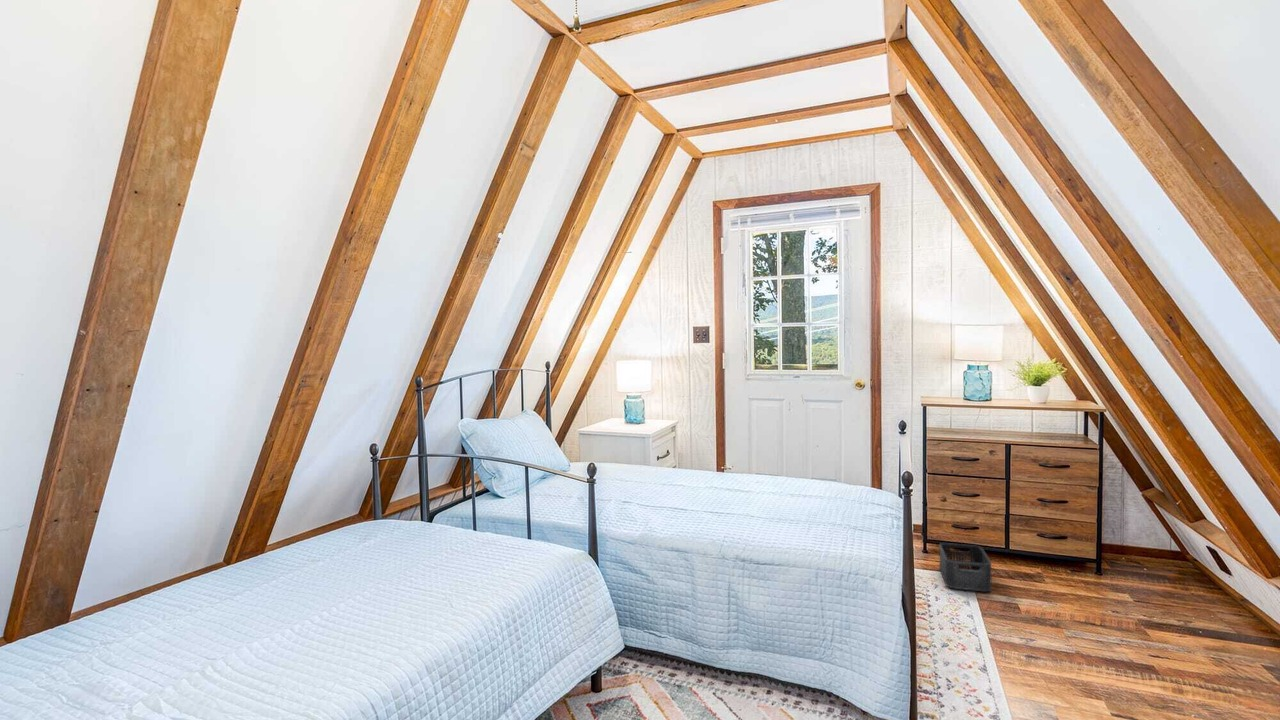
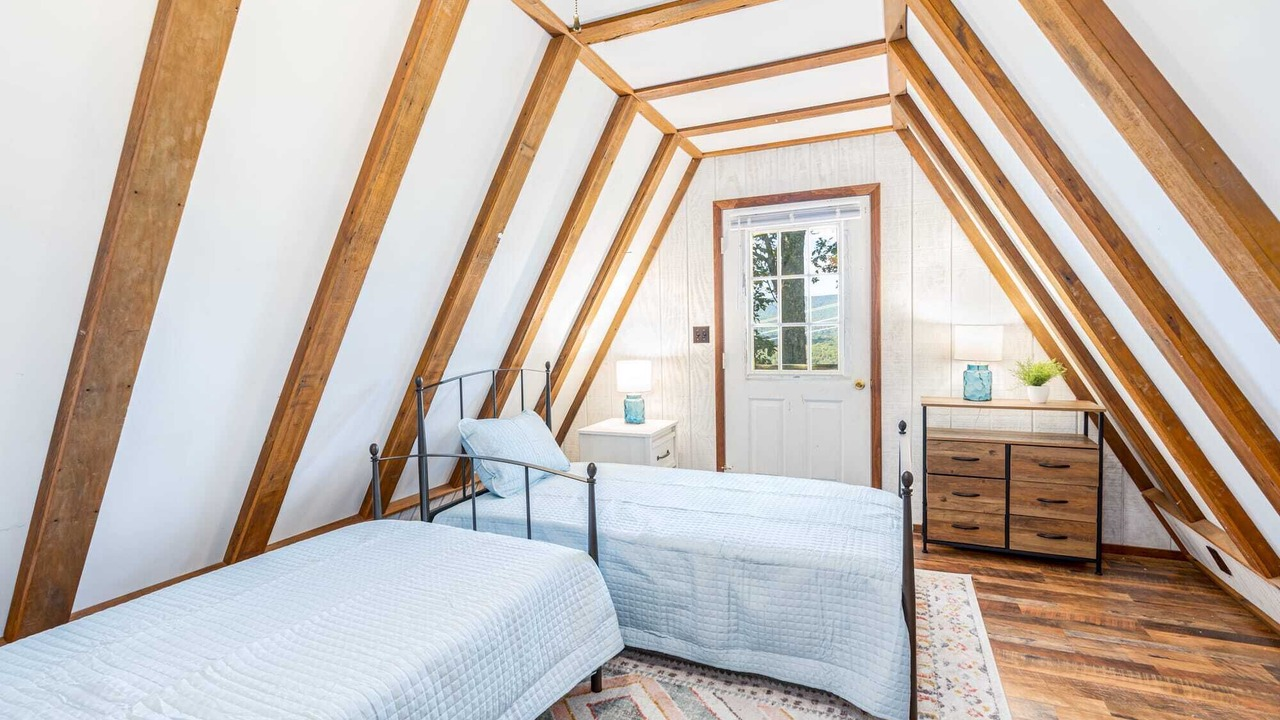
- storage bin [938,542,993,592]
